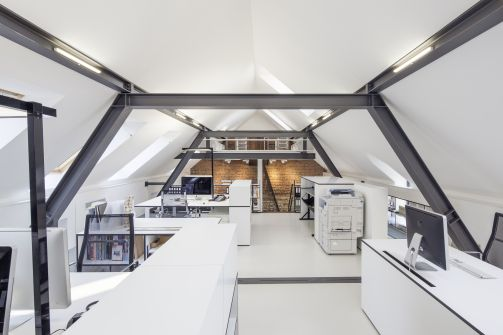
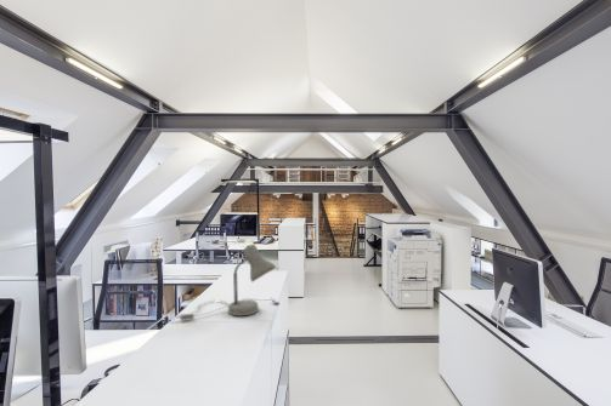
+ desk lamp [168,244,281,321]
